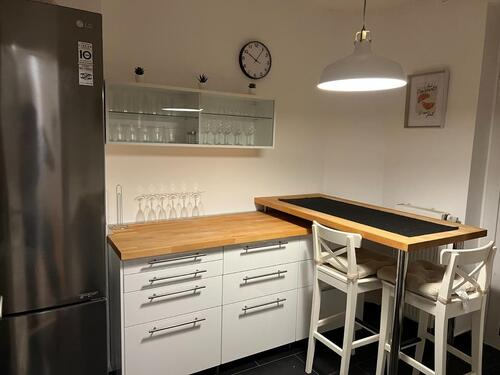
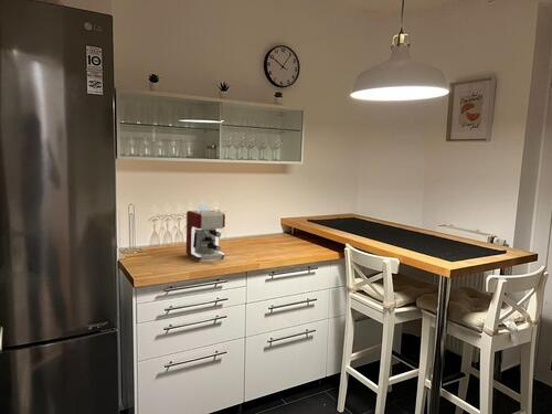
+ coffee maker [185,202,226,262]
